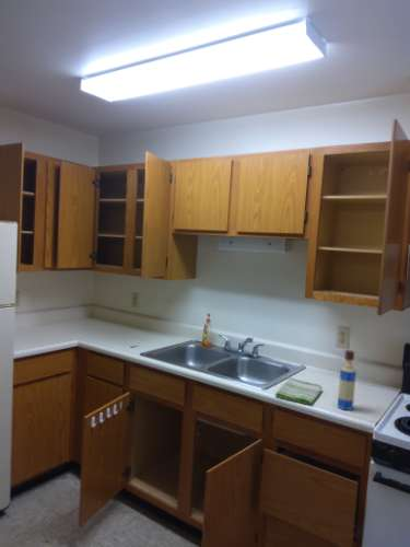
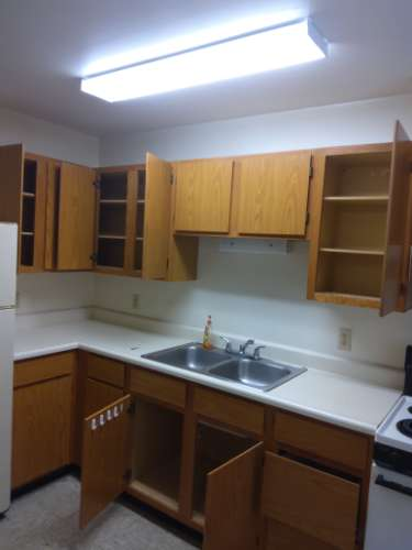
- dish towel [274,376,323,406]
- tequila bottle [337,349,358,411]
